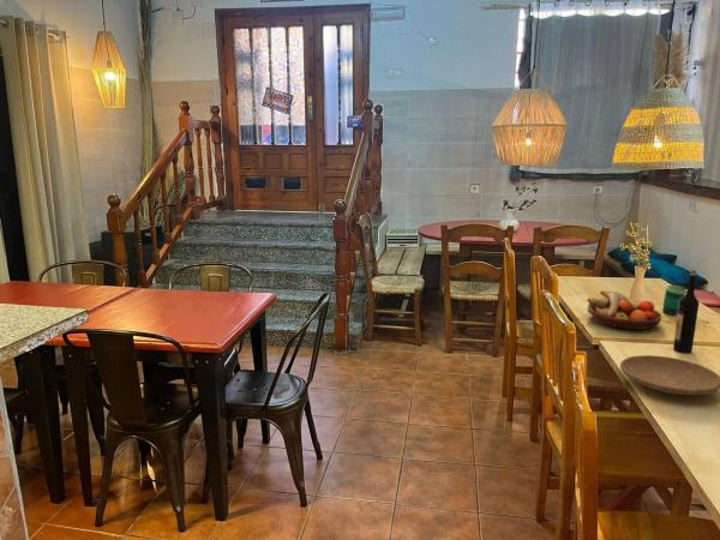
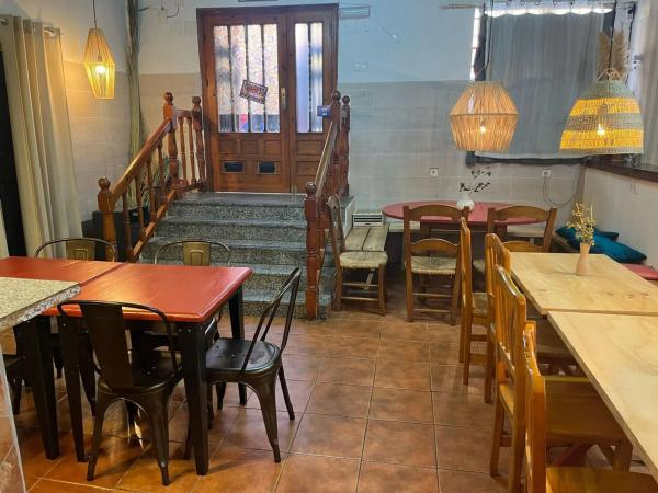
- plate [619,354,720,396]
- wine bottle [672,269,700,354]
- fruit bowl [586,289,664,331]
- cup [661,284,686,316]
